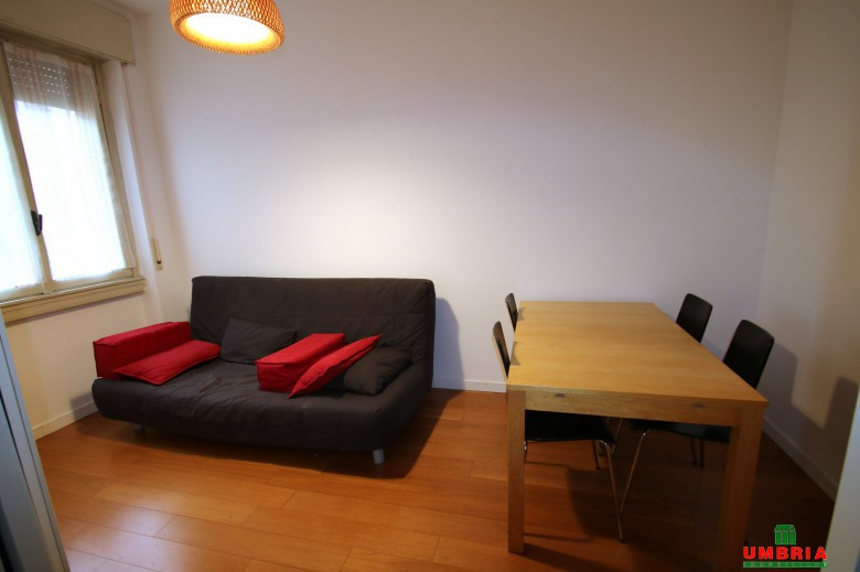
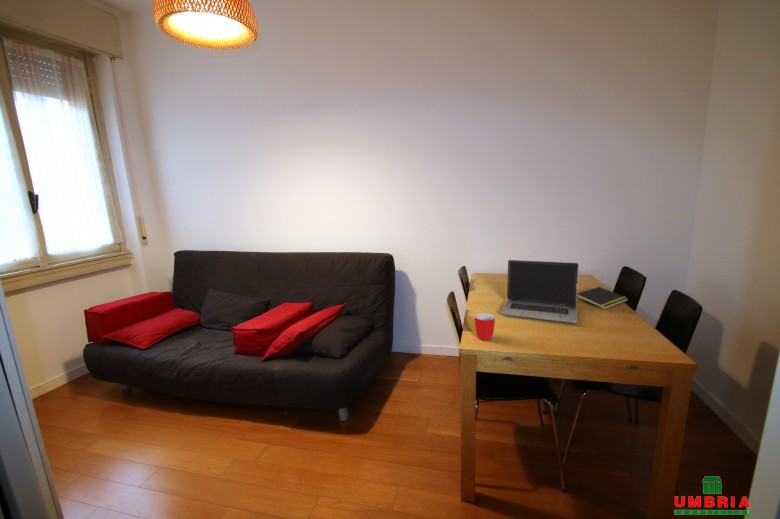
+ mug [474,312,496,342]
+ laptop computer [499,259,580,324]
+ notepad [576,286,629,310]
